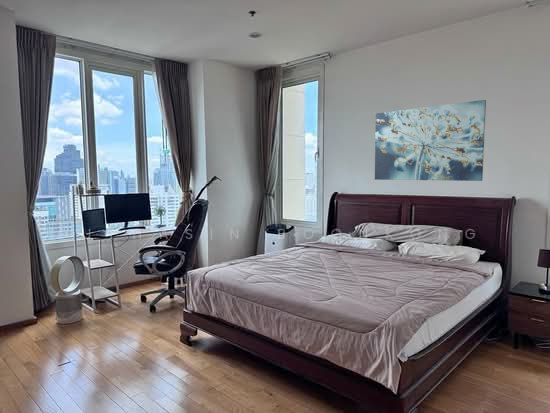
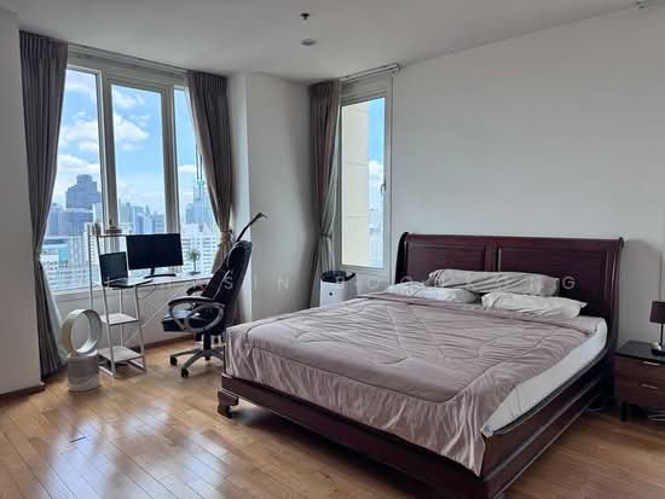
- wall art [374,99,487,182]
